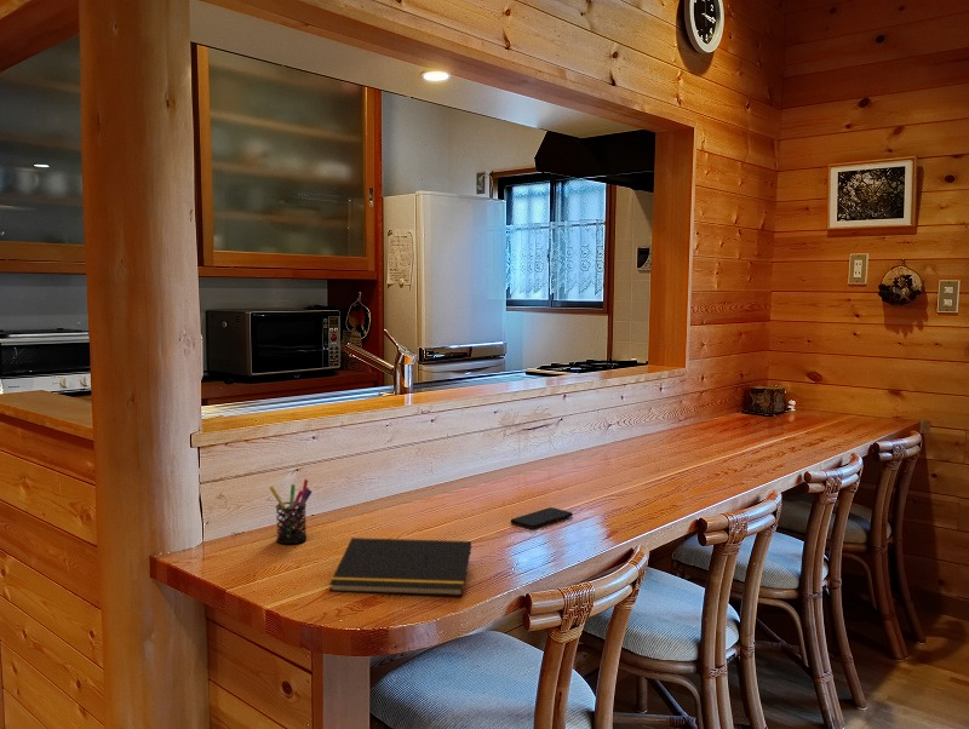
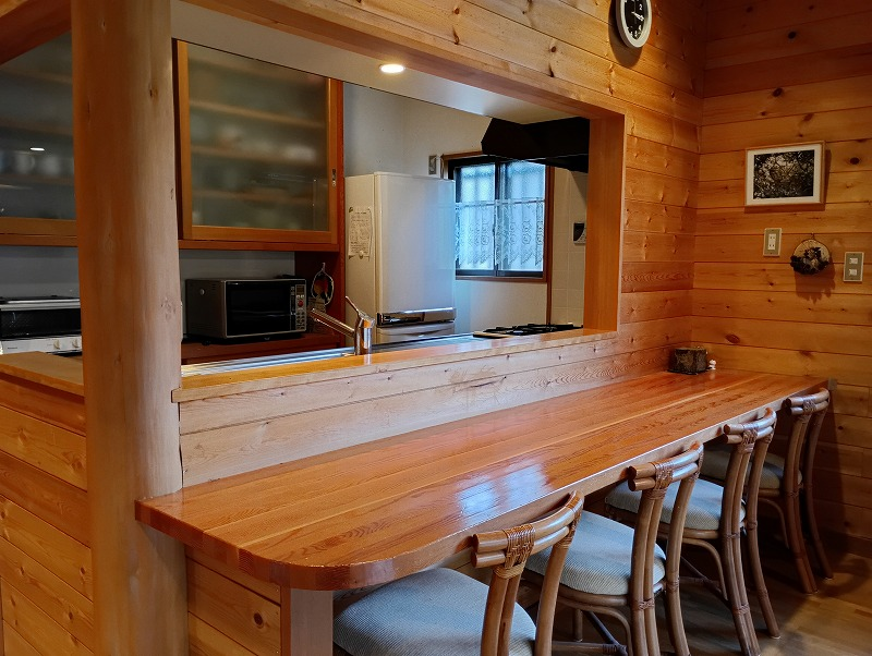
- smartphone [510,506,574,529]
- notepad [328,536,472,597]
- pen holder [269,478,314,545]
